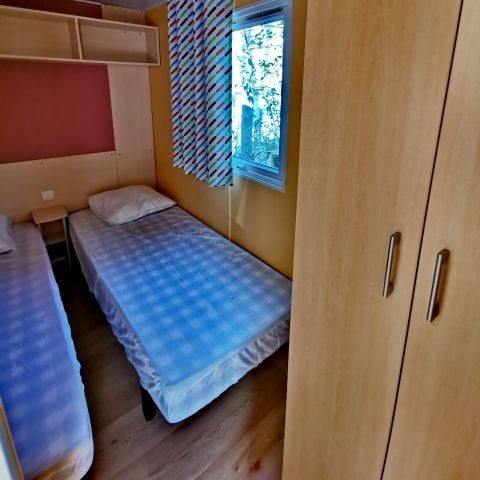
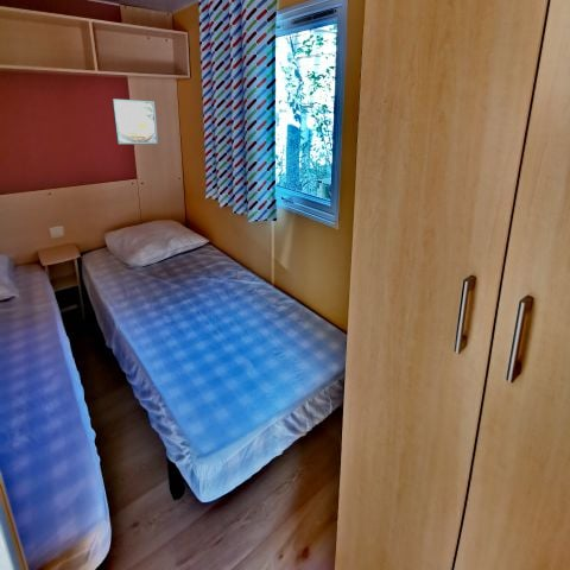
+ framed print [112,97,159,145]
